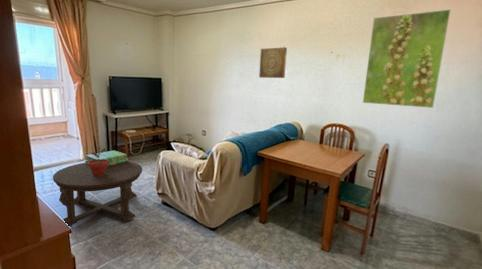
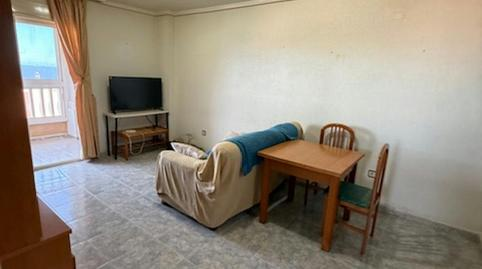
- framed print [362,8,452,109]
- potted plant [87,143,109,176]
- wall art [258,46,288,79]
- coffee table [52,161,143,228]
- stack of books [84,150,129,167]
